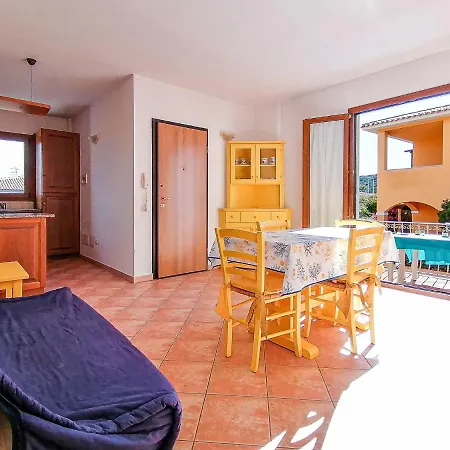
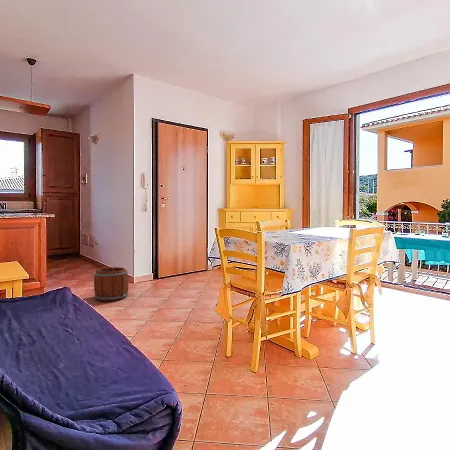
+ bucket [93,266,129,302]
